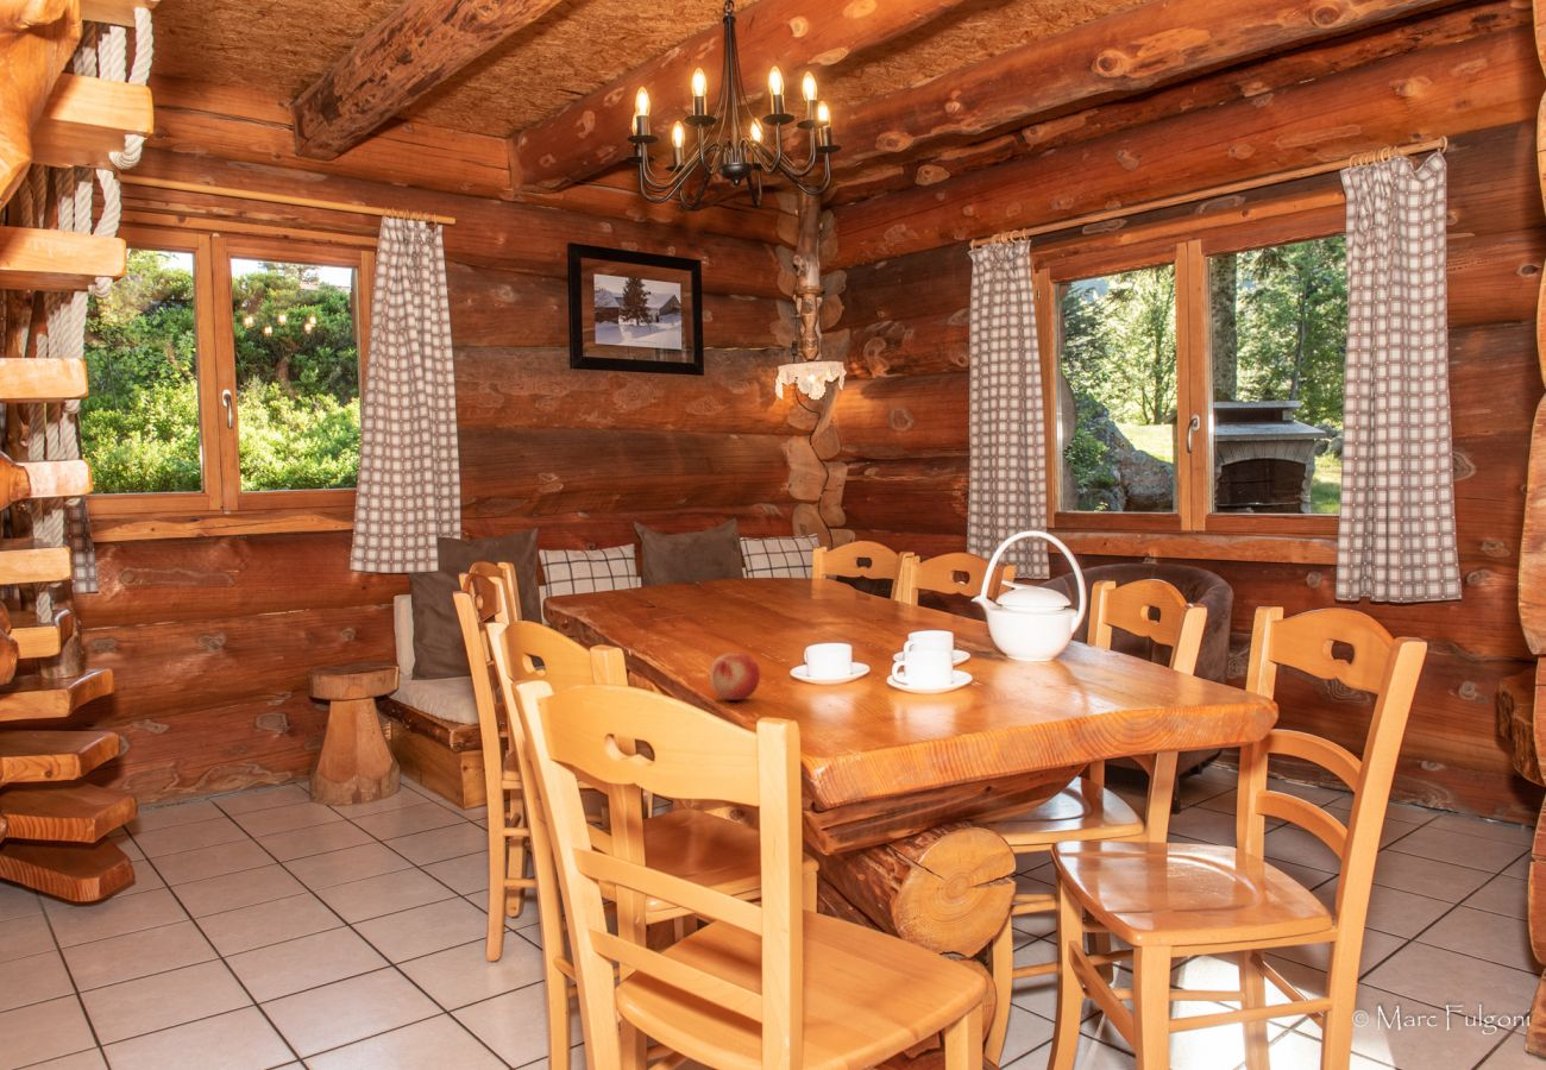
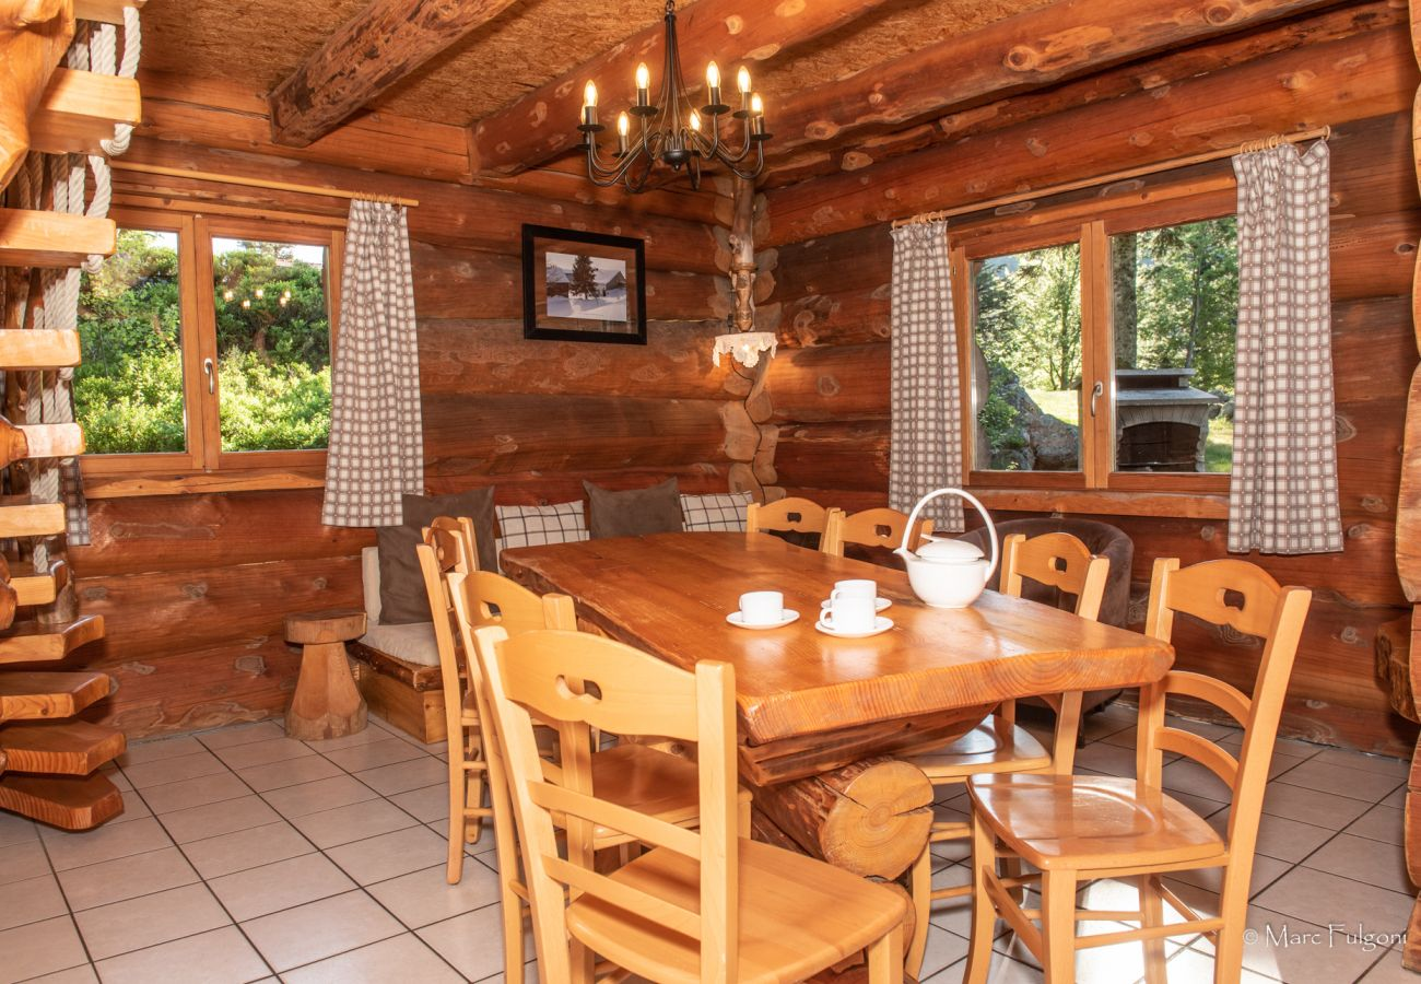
- fruit [709,652,761,701]
